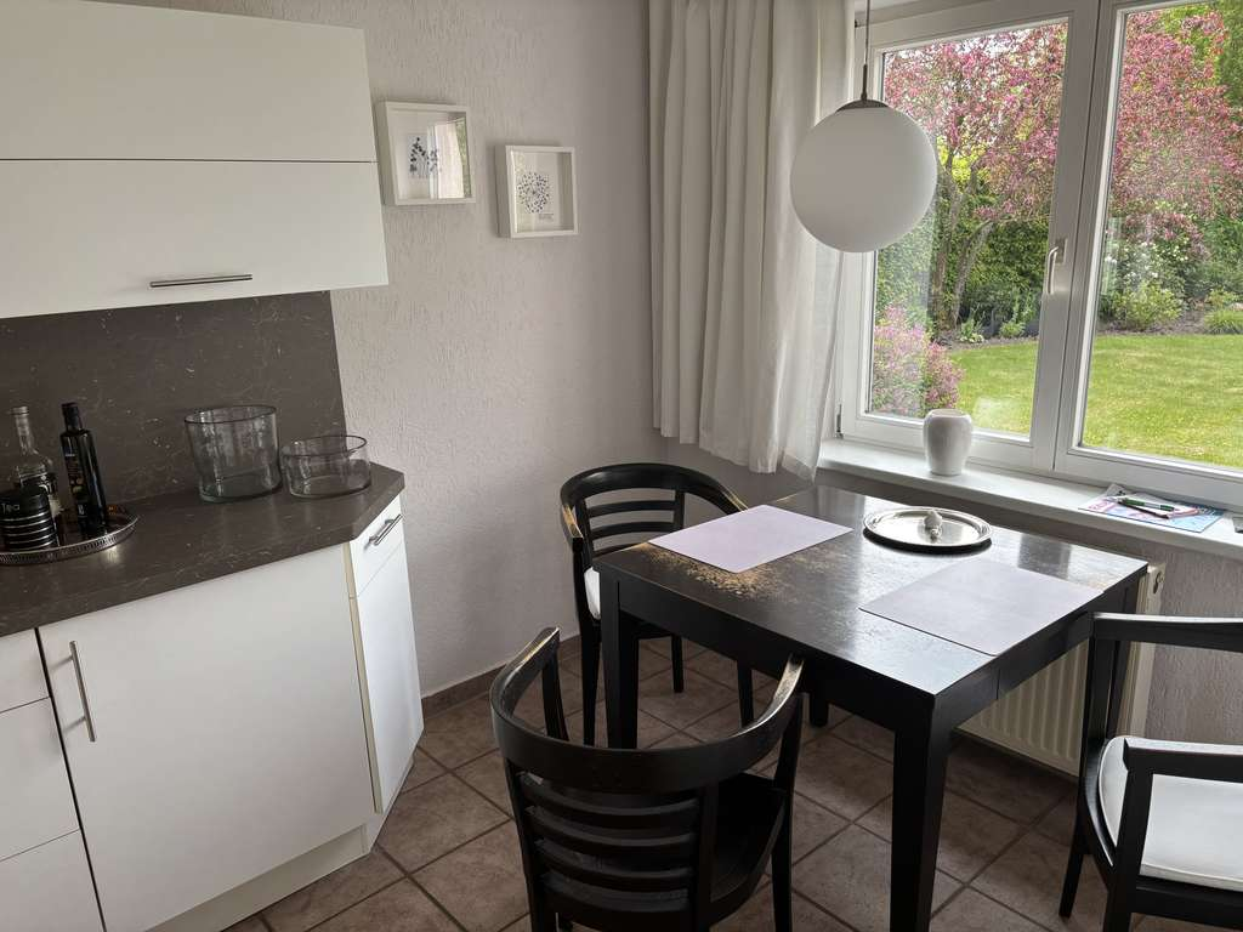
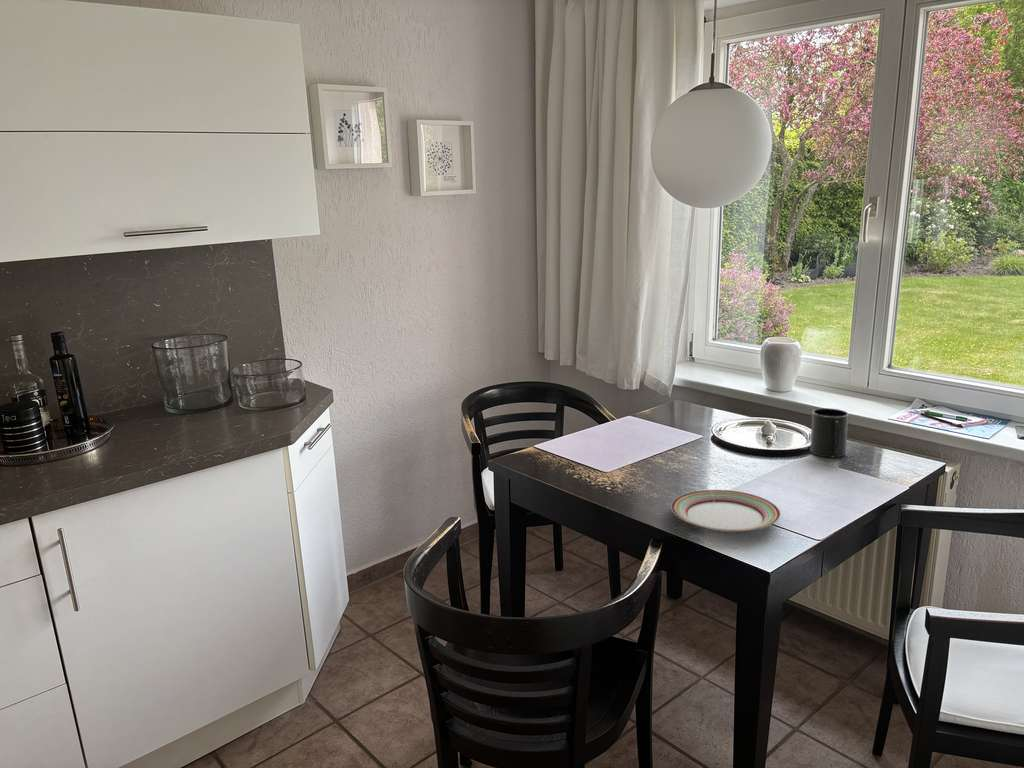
+ mug [809,407,849,458]
+ plate [670,489,781,533]
